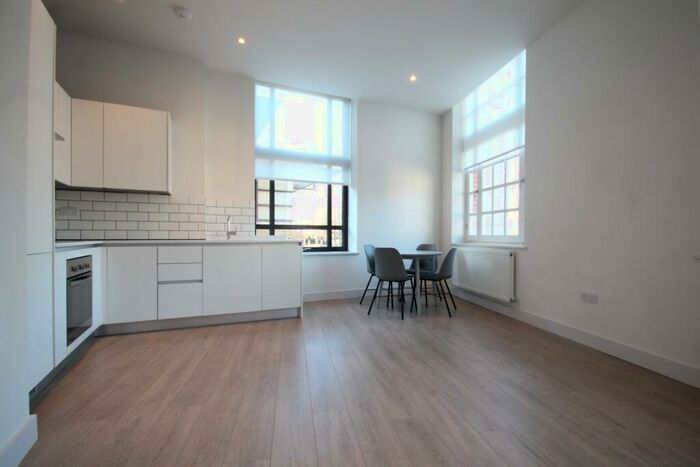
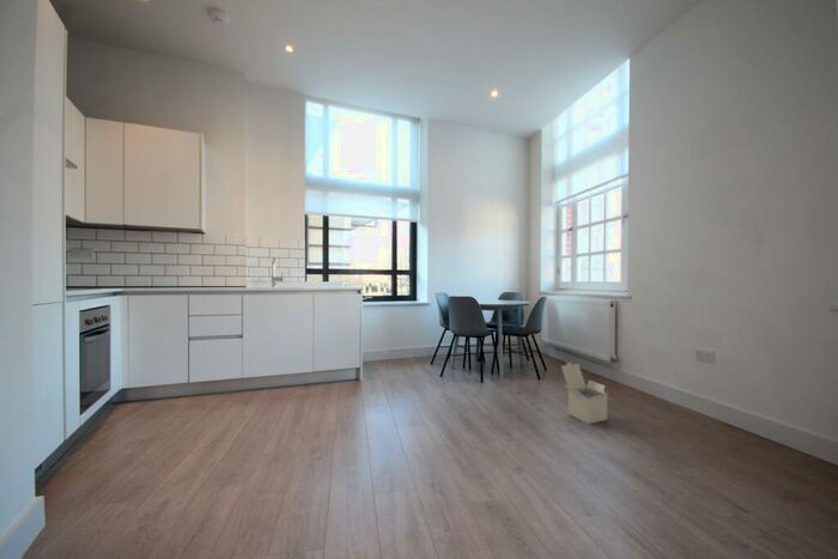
+ cardboard box [560,361,609,425]
